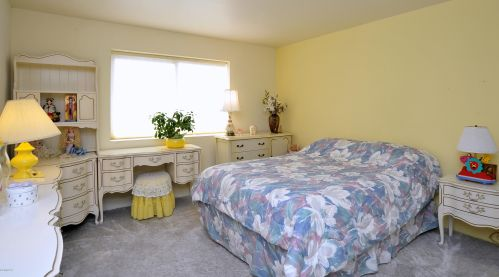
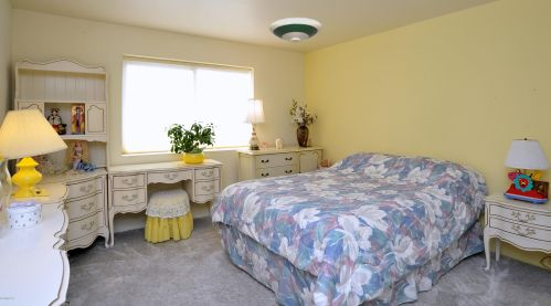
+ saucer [268,17,322,43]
